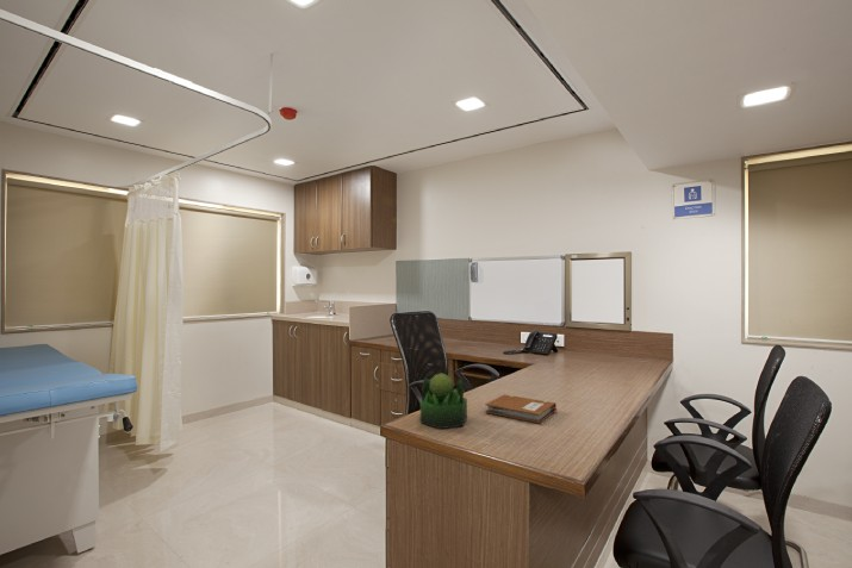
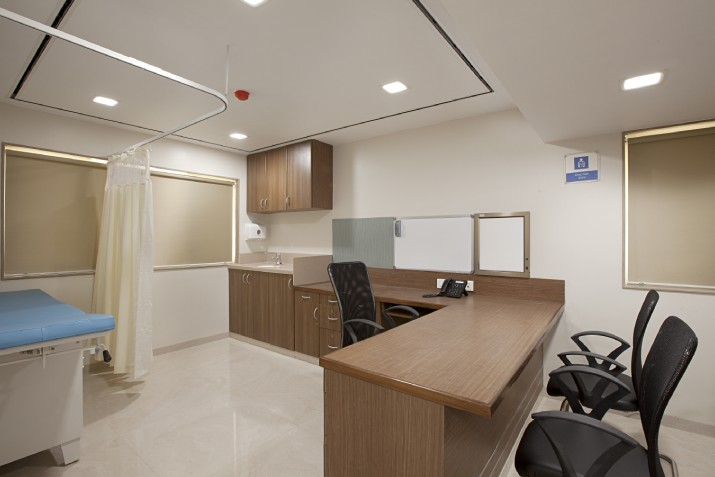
- plant [419,373,468,430]
- notebook [484,393,559,424]
